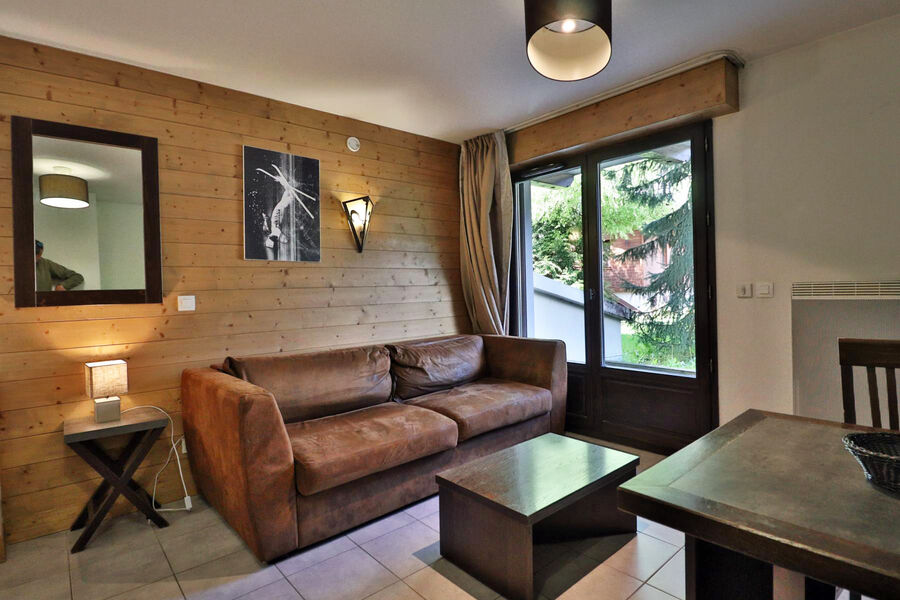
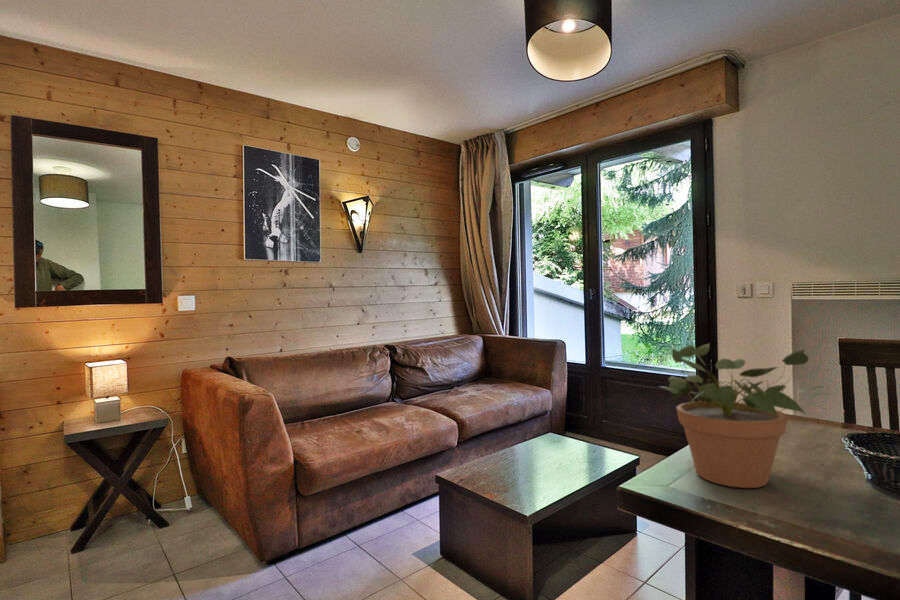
+ potted plant [658,342,836,489]
